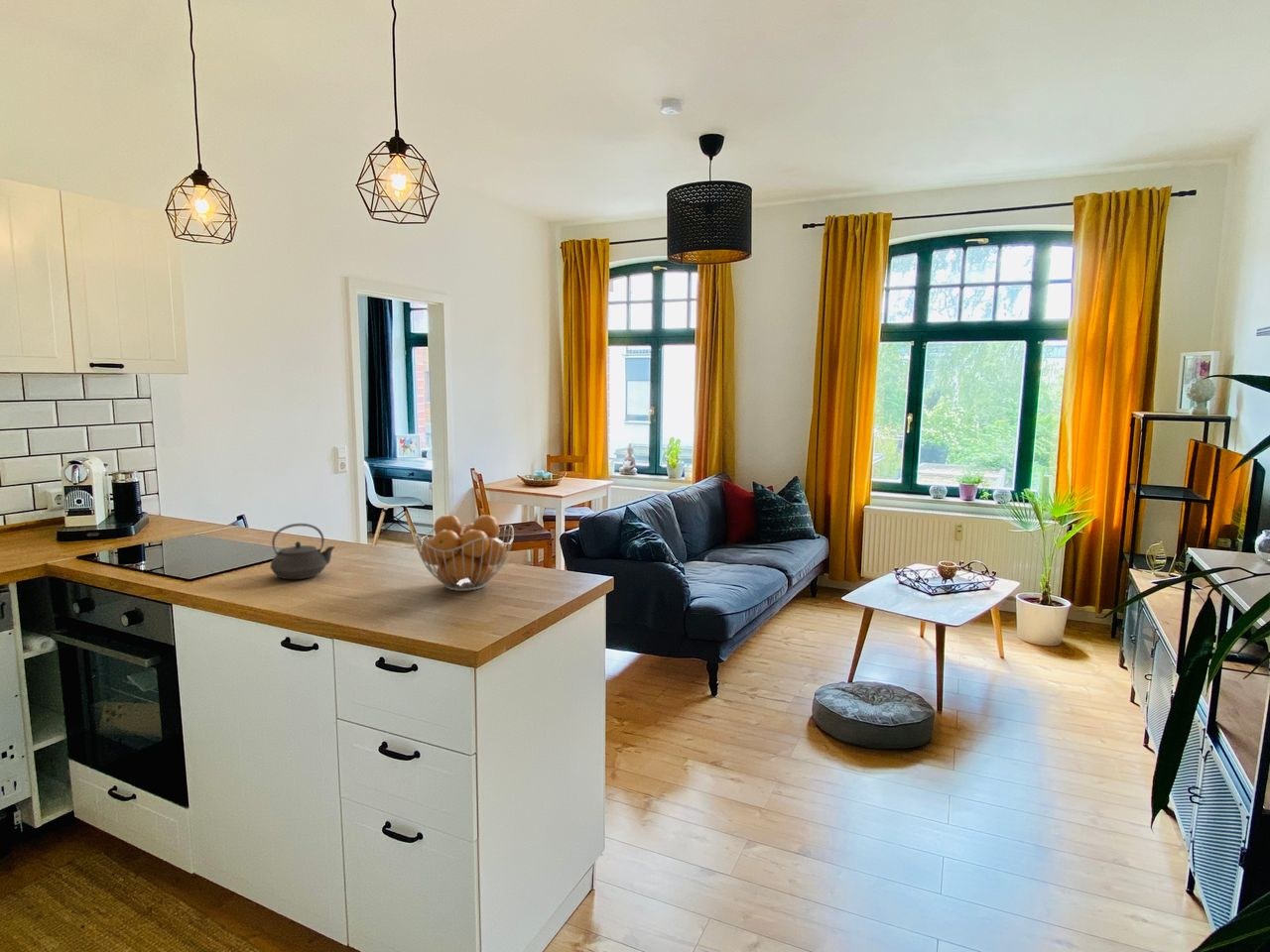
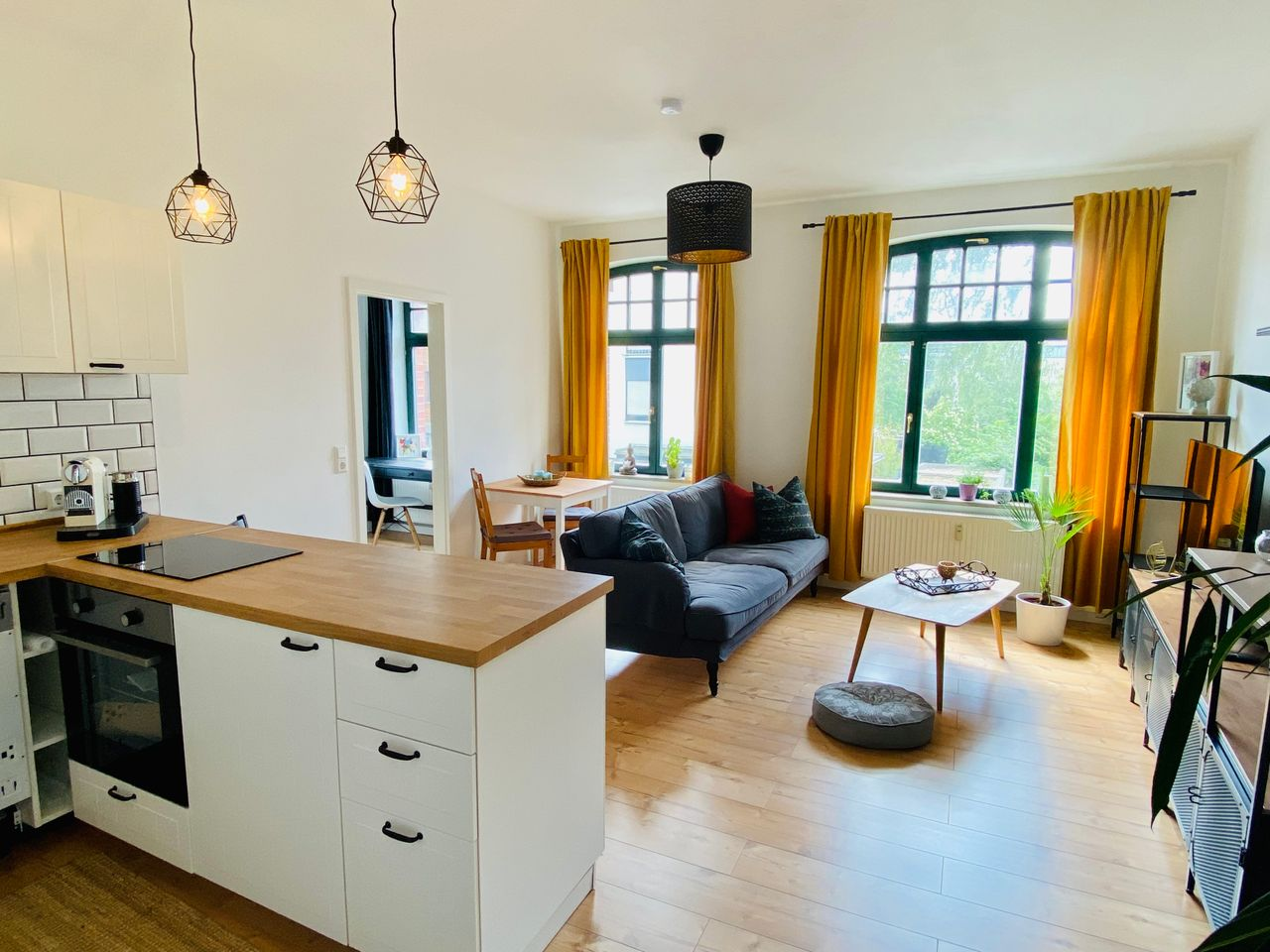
- fruit basket [413,514,515,592]
- teapot [269,523,336,580]
